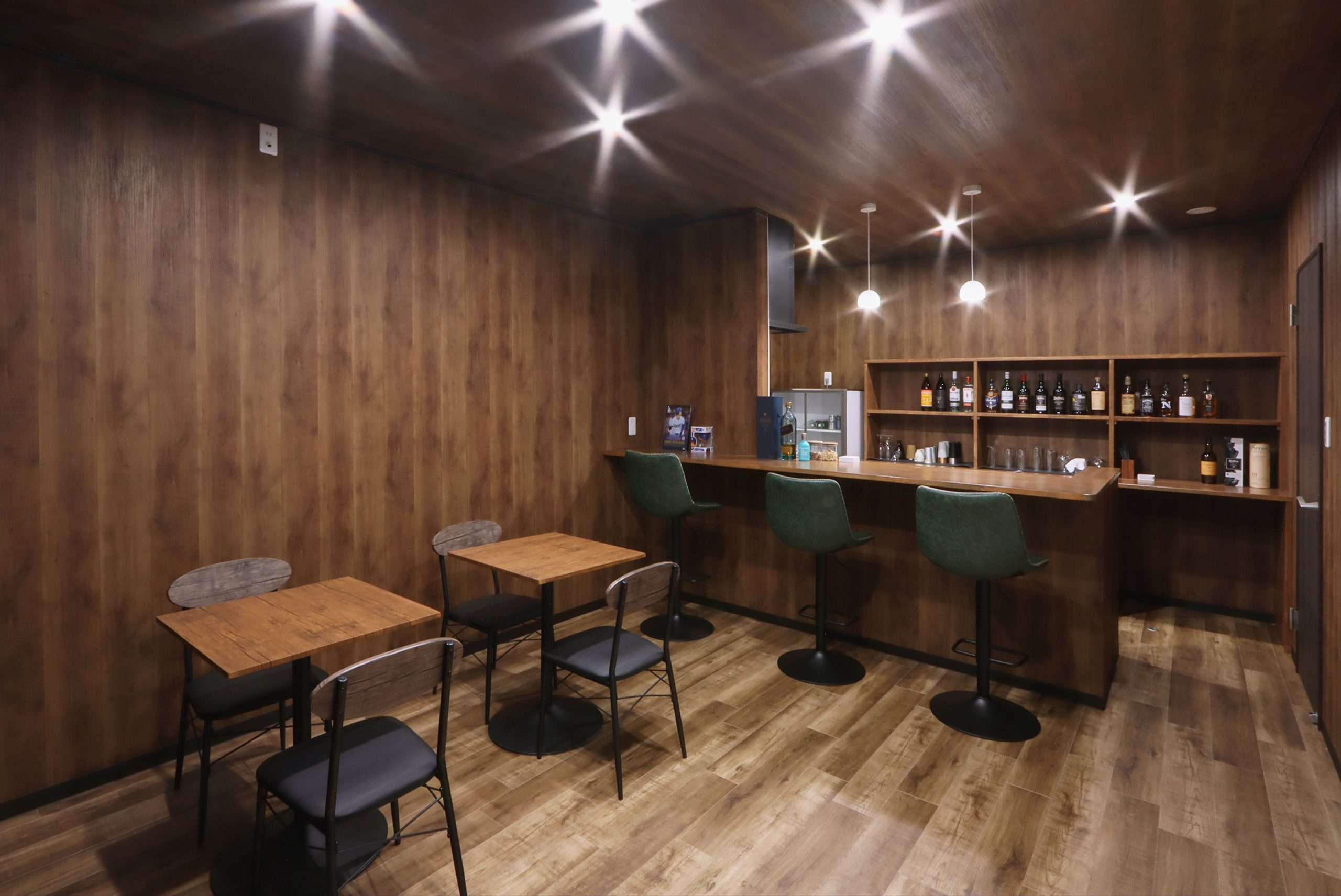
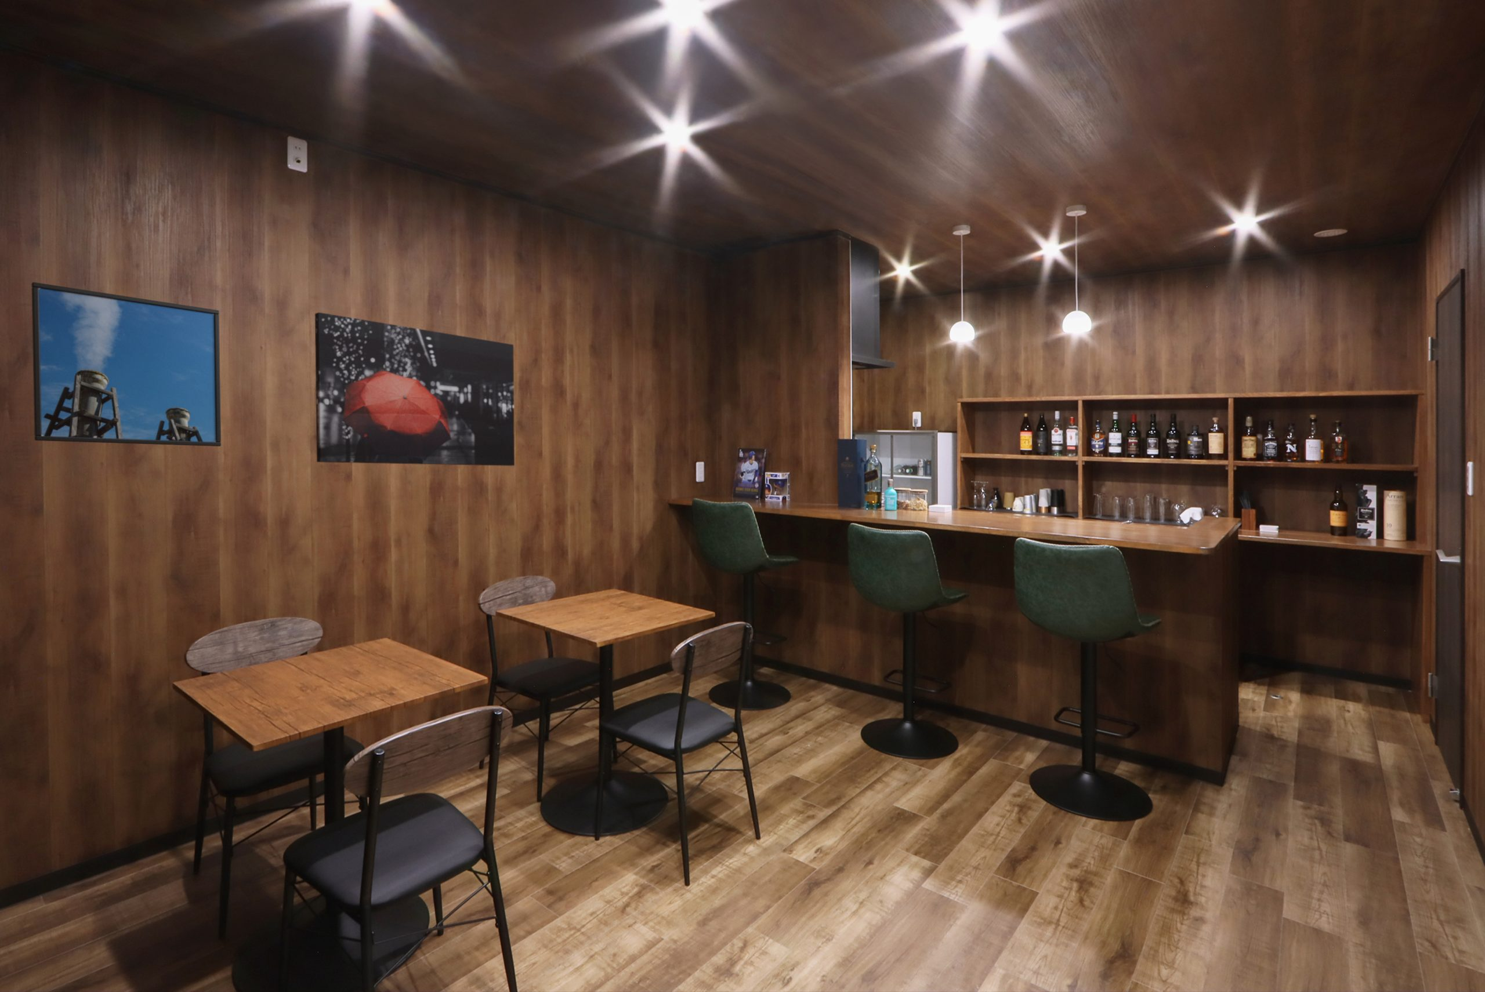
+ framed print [31,282,221,447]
+ wall art [314,312,515,466]
